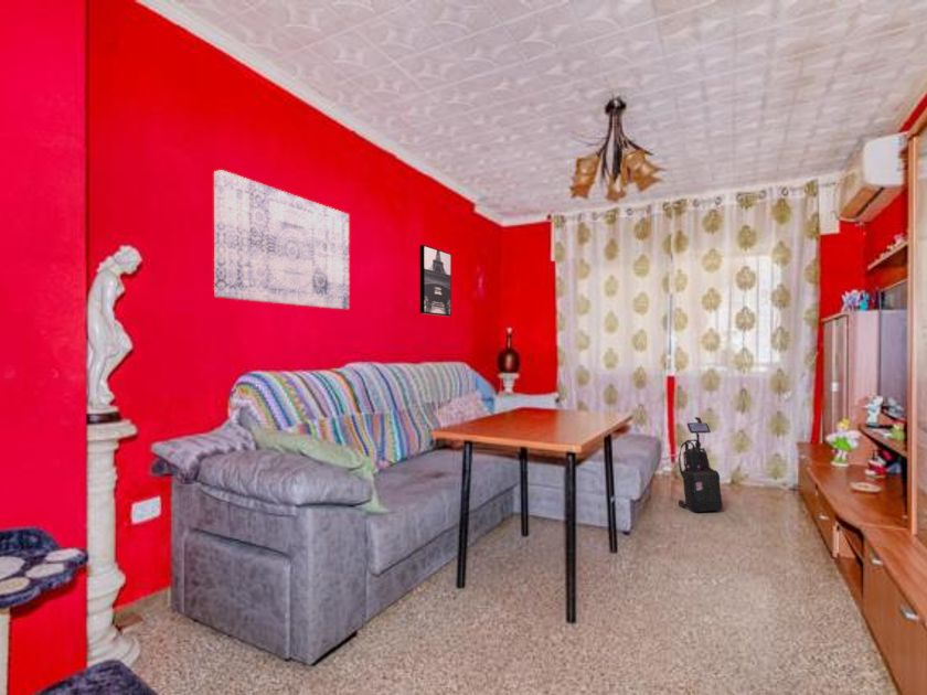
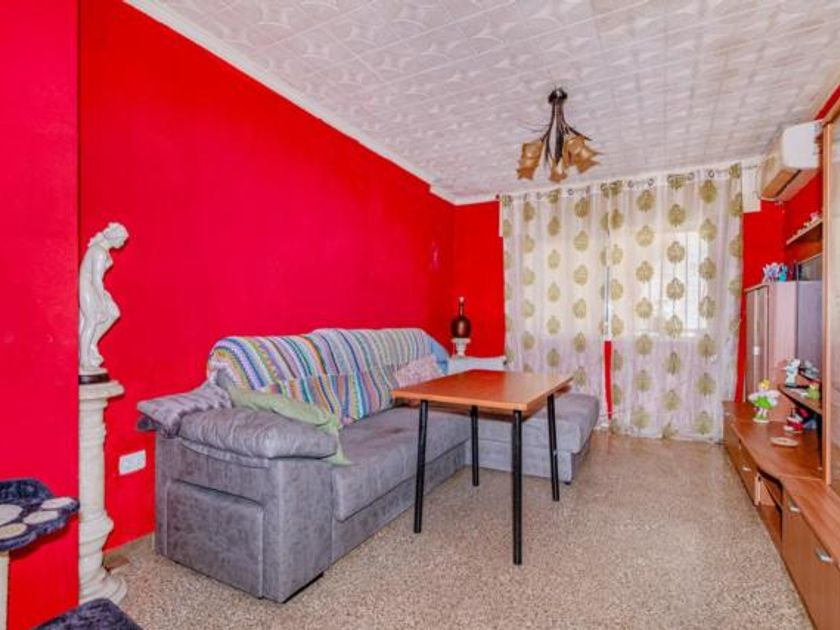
- wall art [213,169,350,310]
- vacuum cleaner [678,416,724,514]
- wall art [418,244,452,318]
